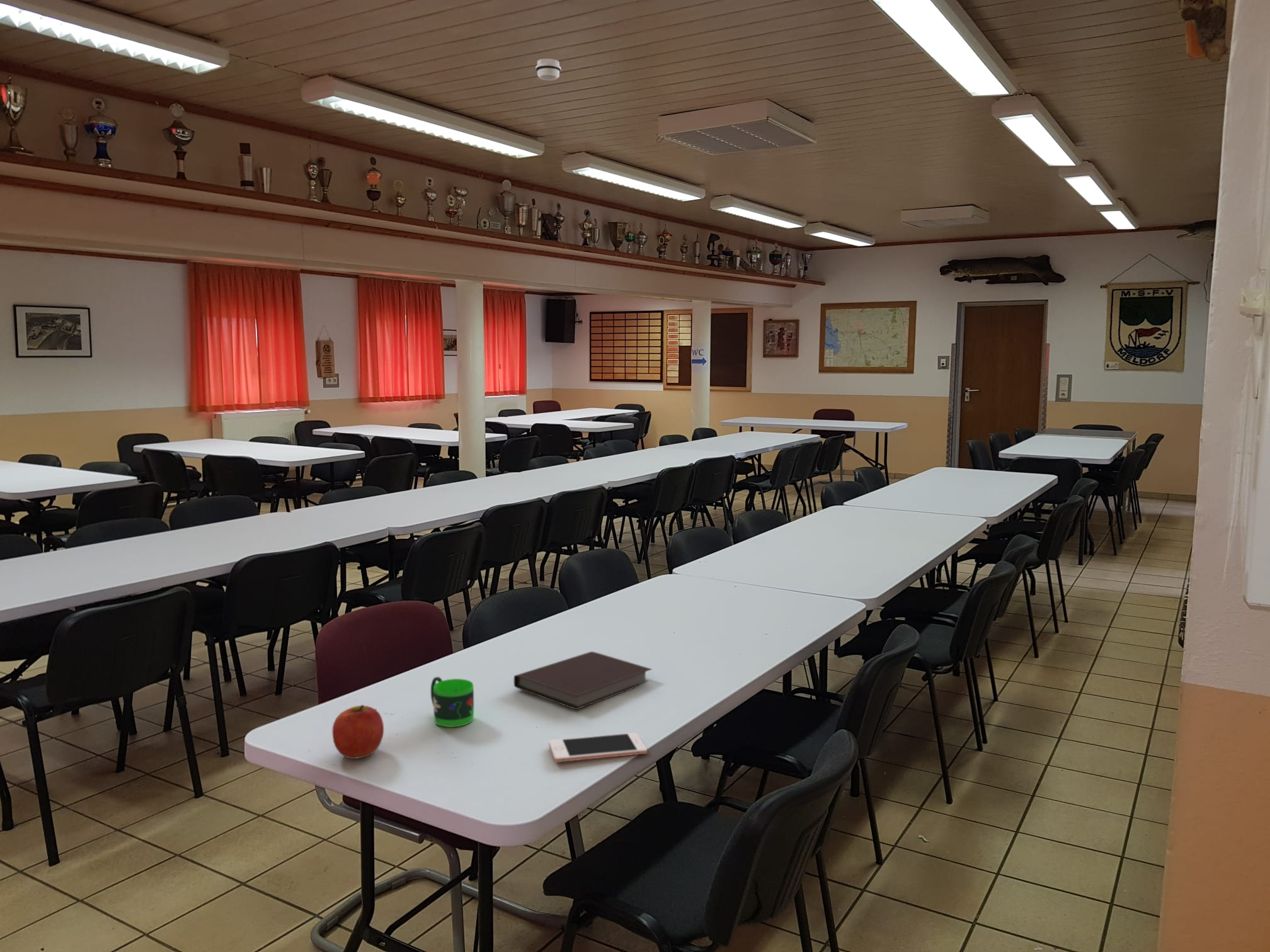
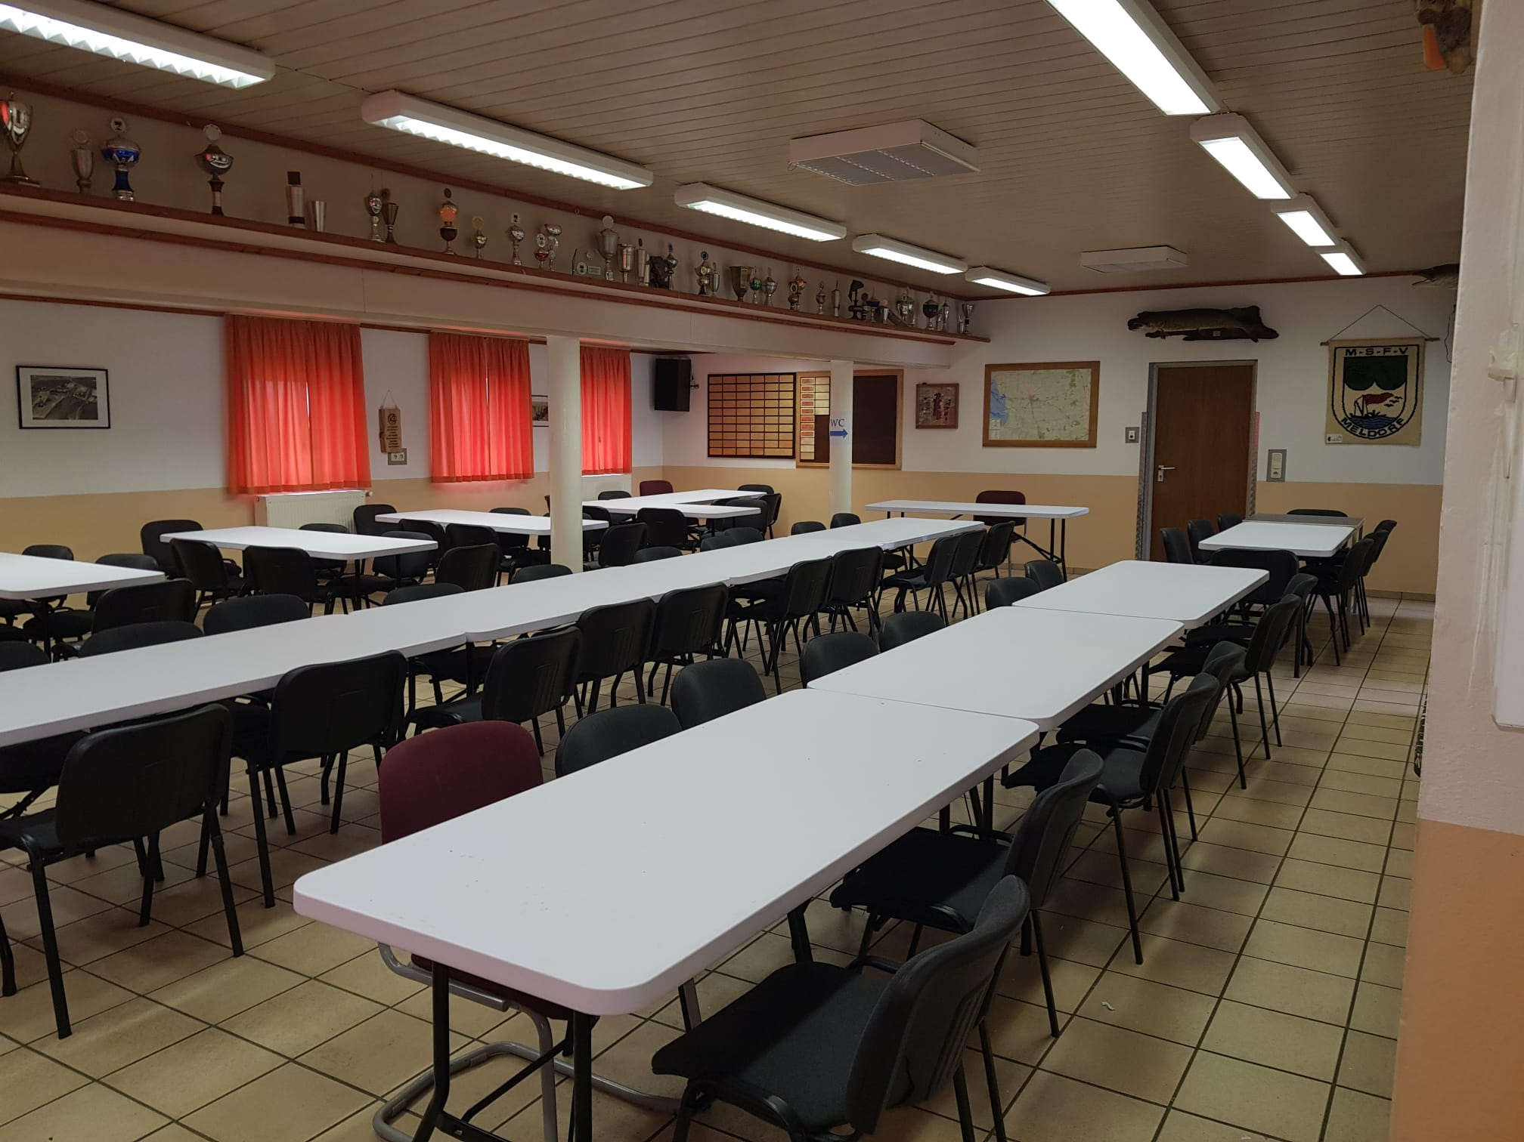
- notebook [513,651,653,710]
- apple [331,705,384,759]
- smoke detector [535,58,562,81]
- cell phone [548,732,648,763]
- mug [430,676,474,728]
